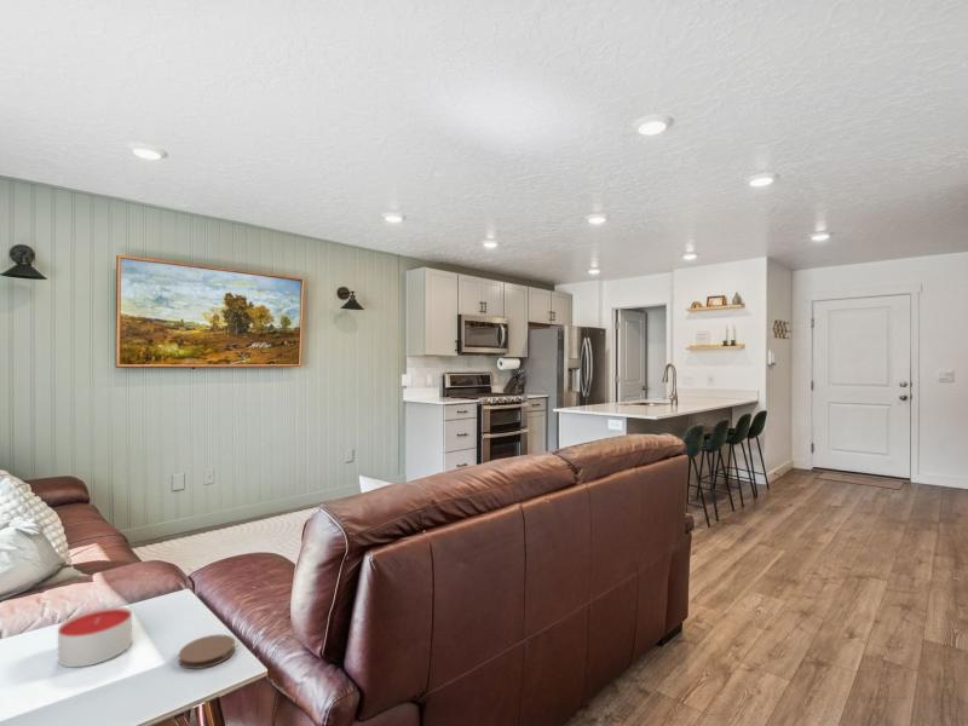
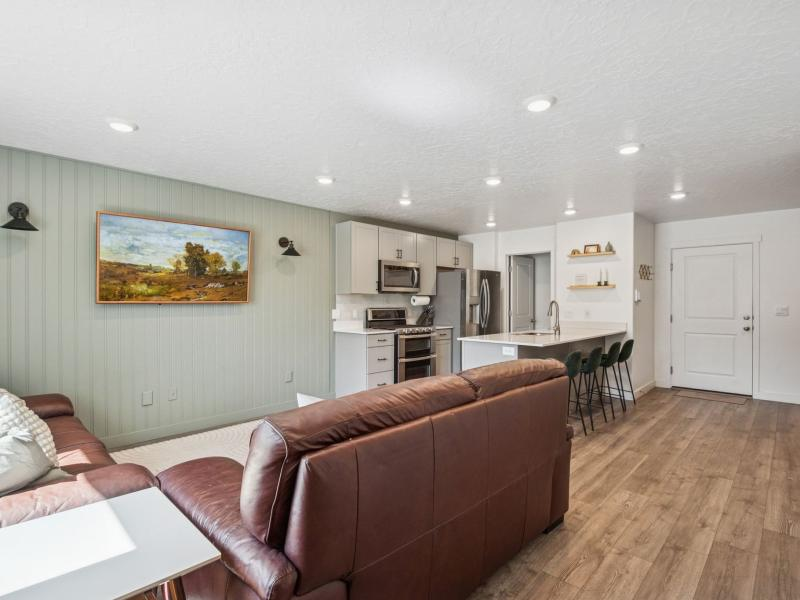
- coaster [178,633,236,670]
- candle [57,605,133,668]
